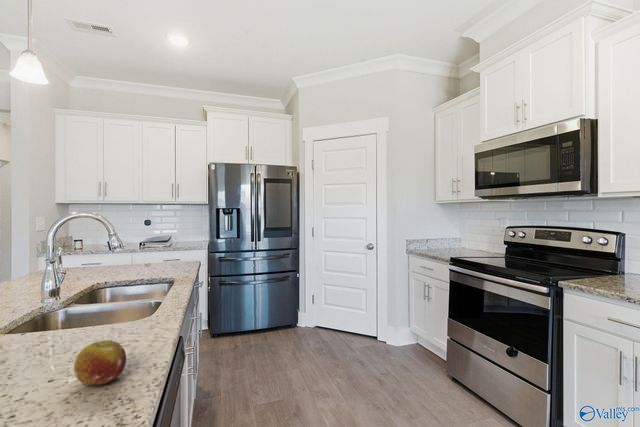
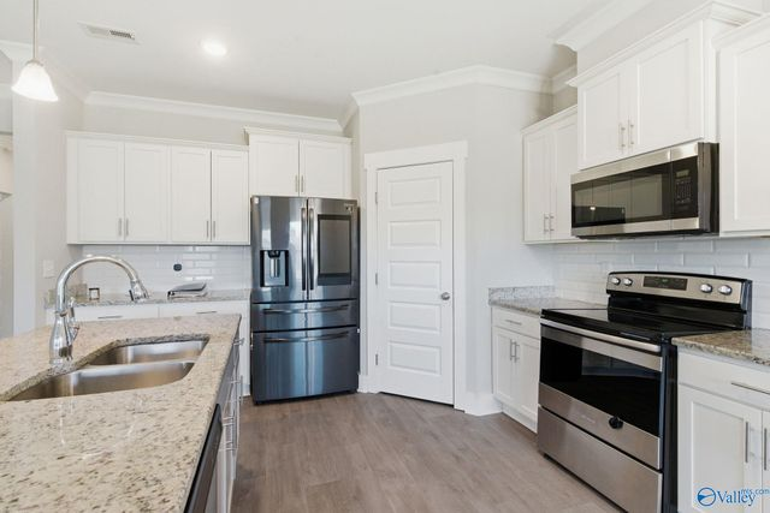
- fruit [73,340,127,386]
